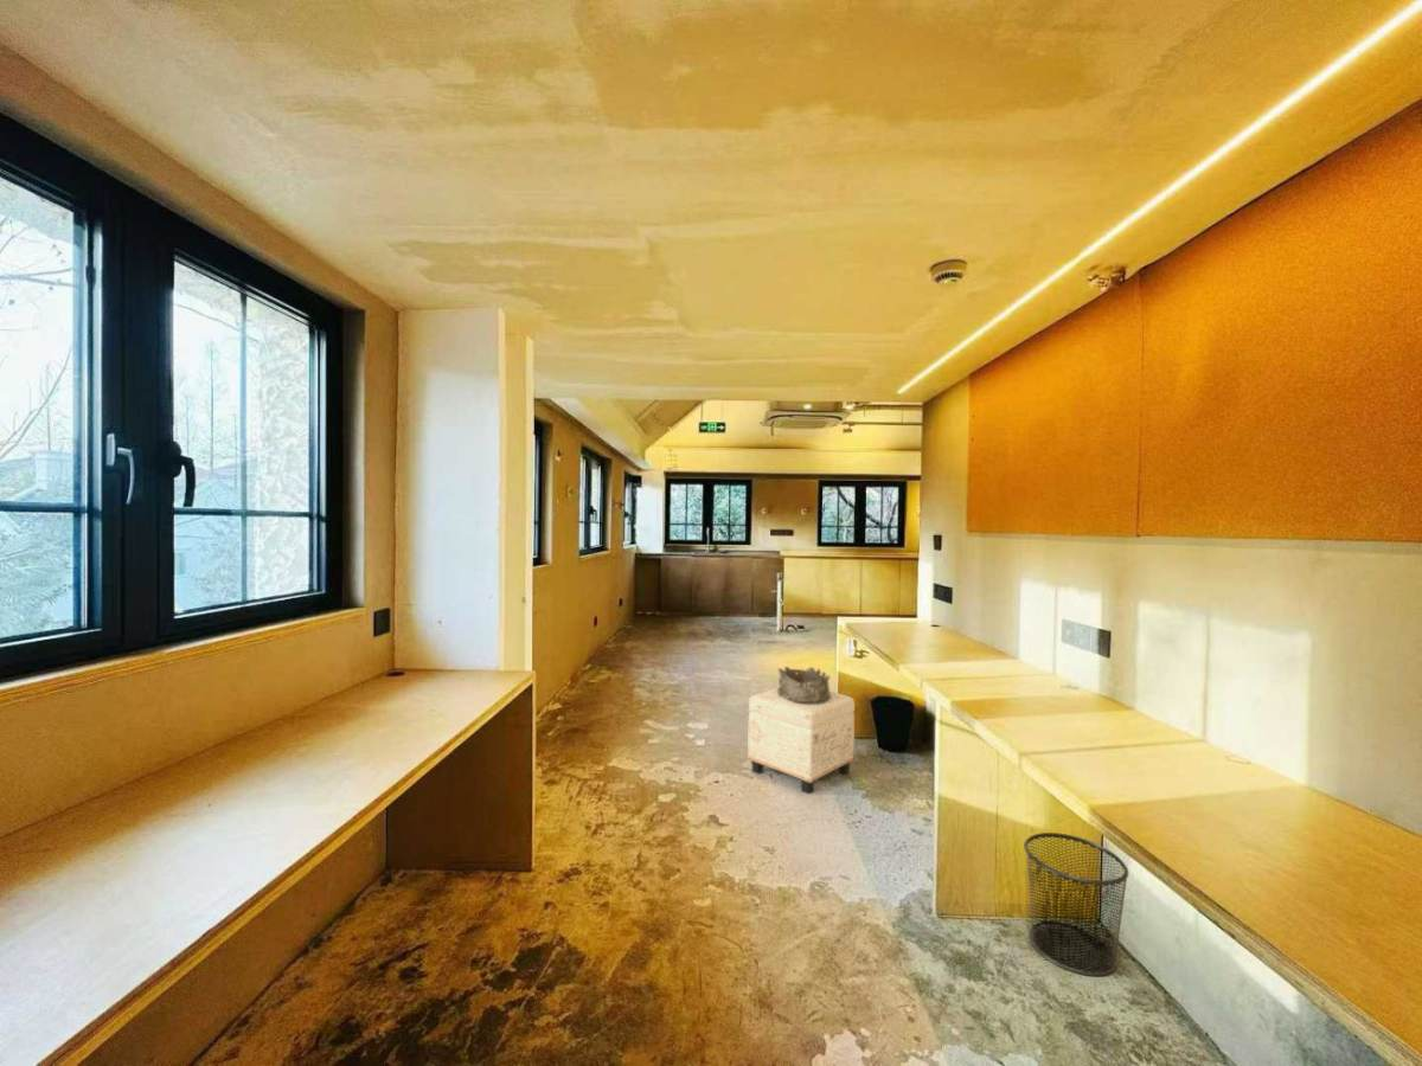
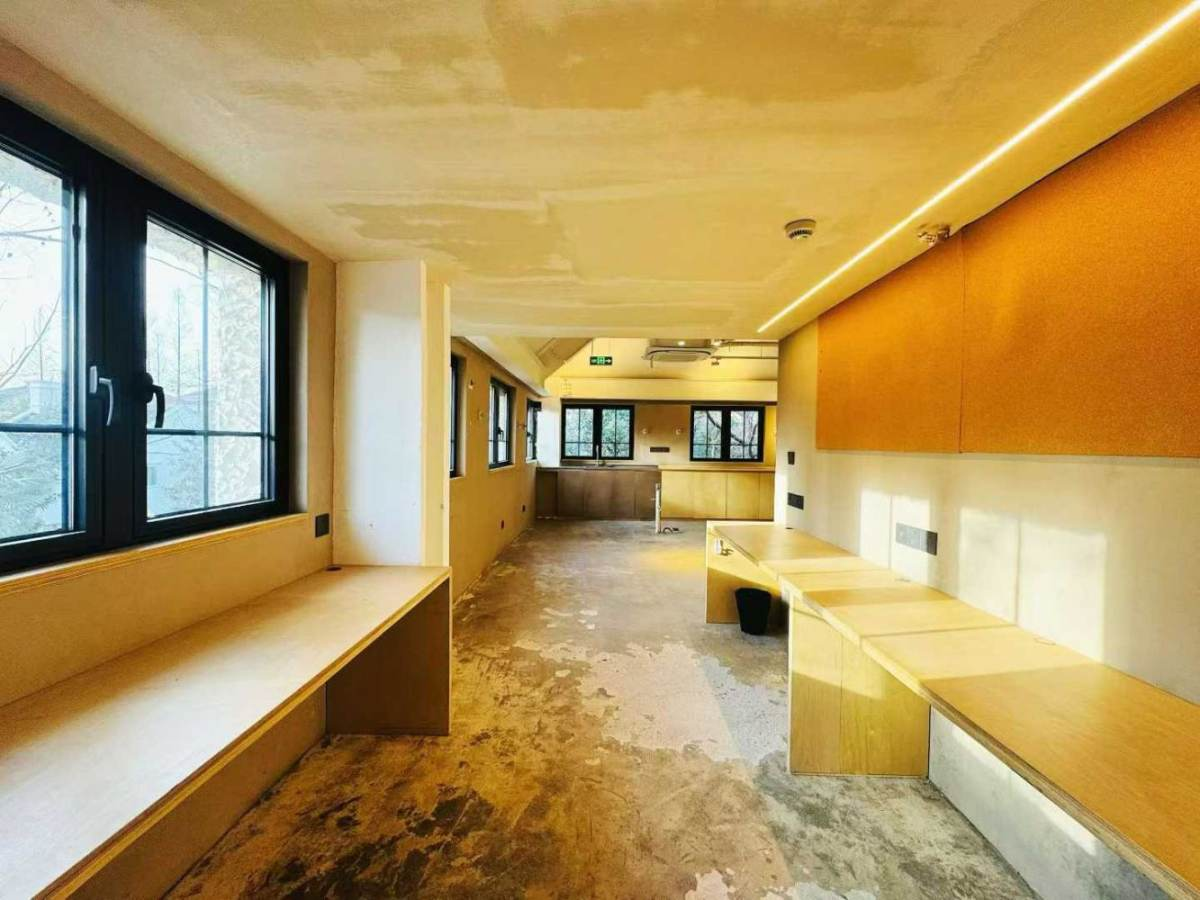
- ottoman [747,687,856,795]
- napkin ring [776,666,831,704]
- waste bin [1023,831,1129,977]
